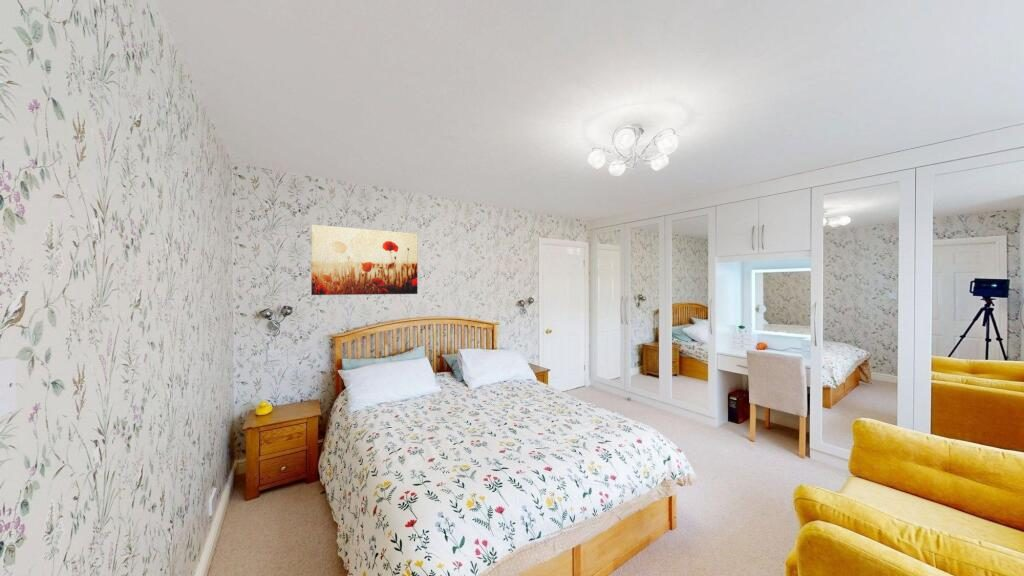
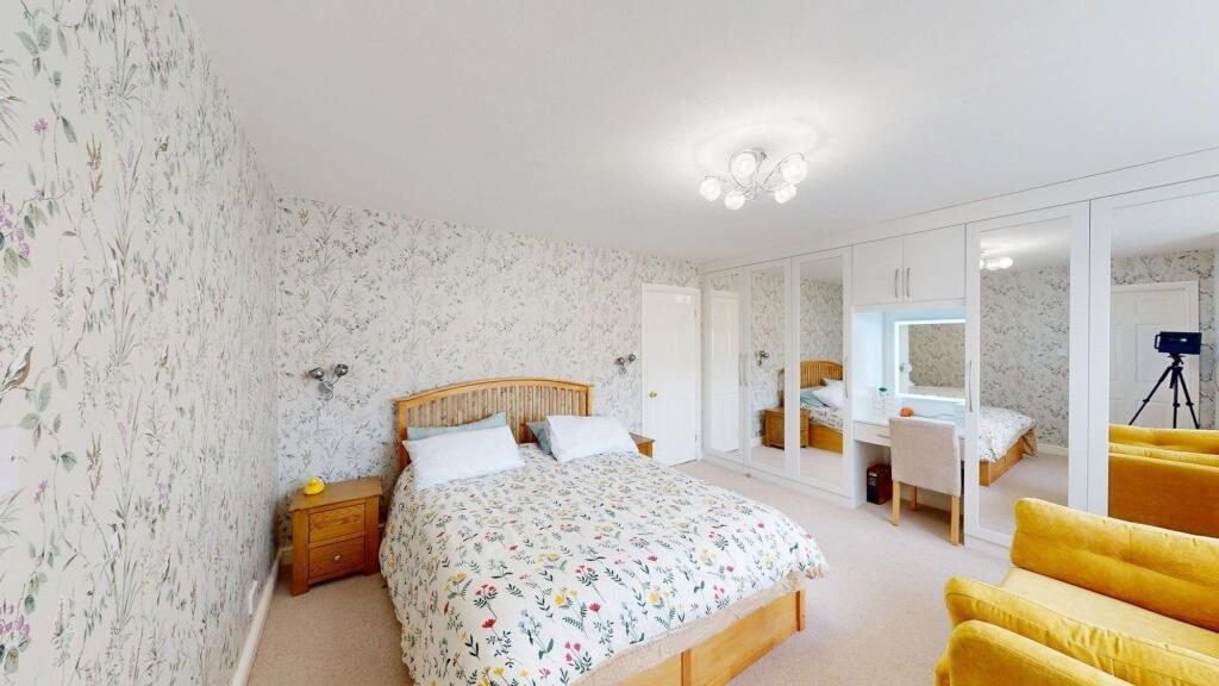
- wall art [310,224,419,296]
